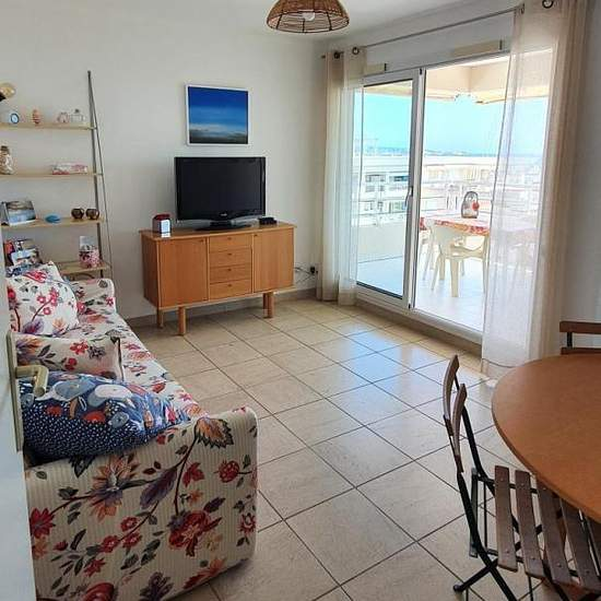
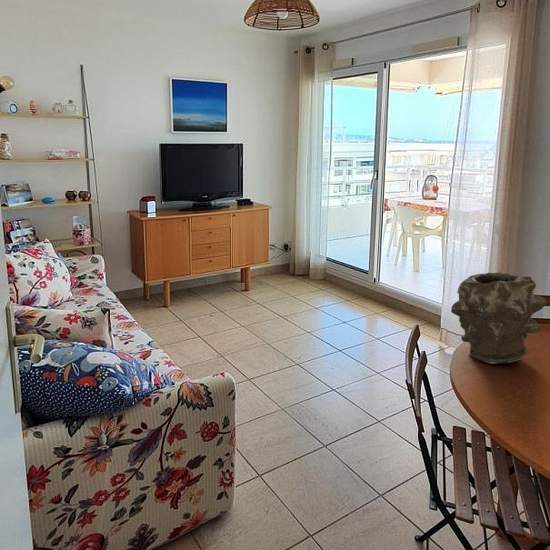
+ vase [450,271,547,364]
